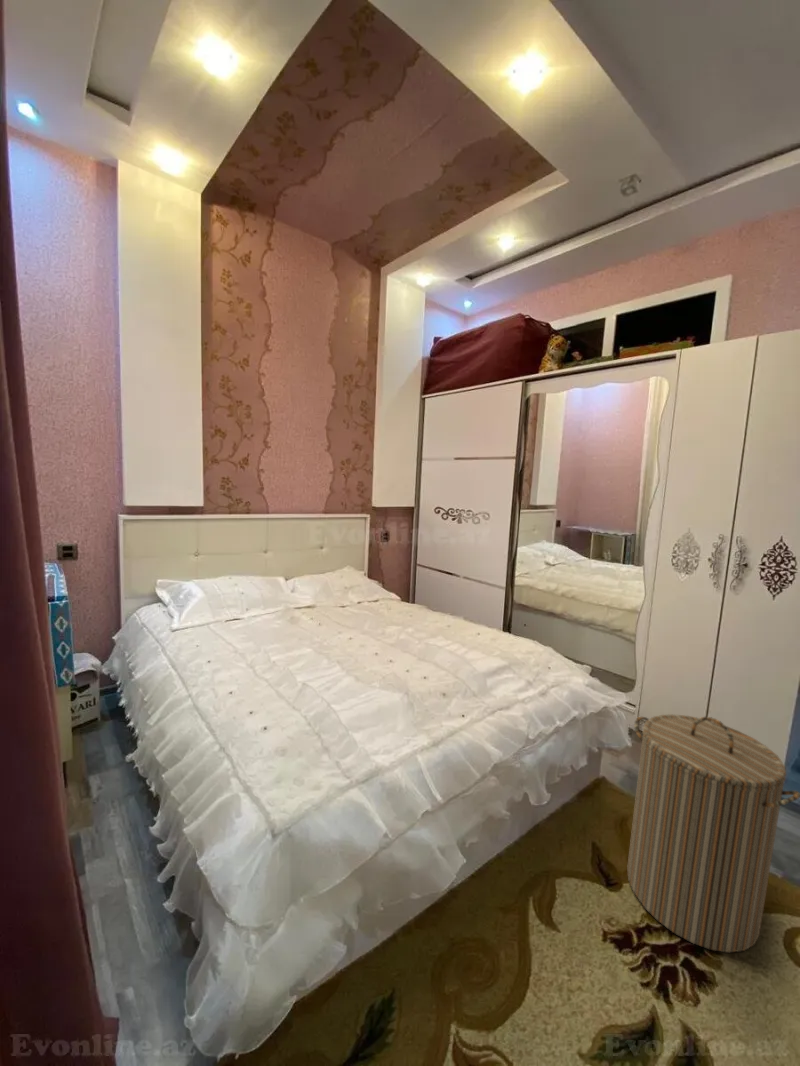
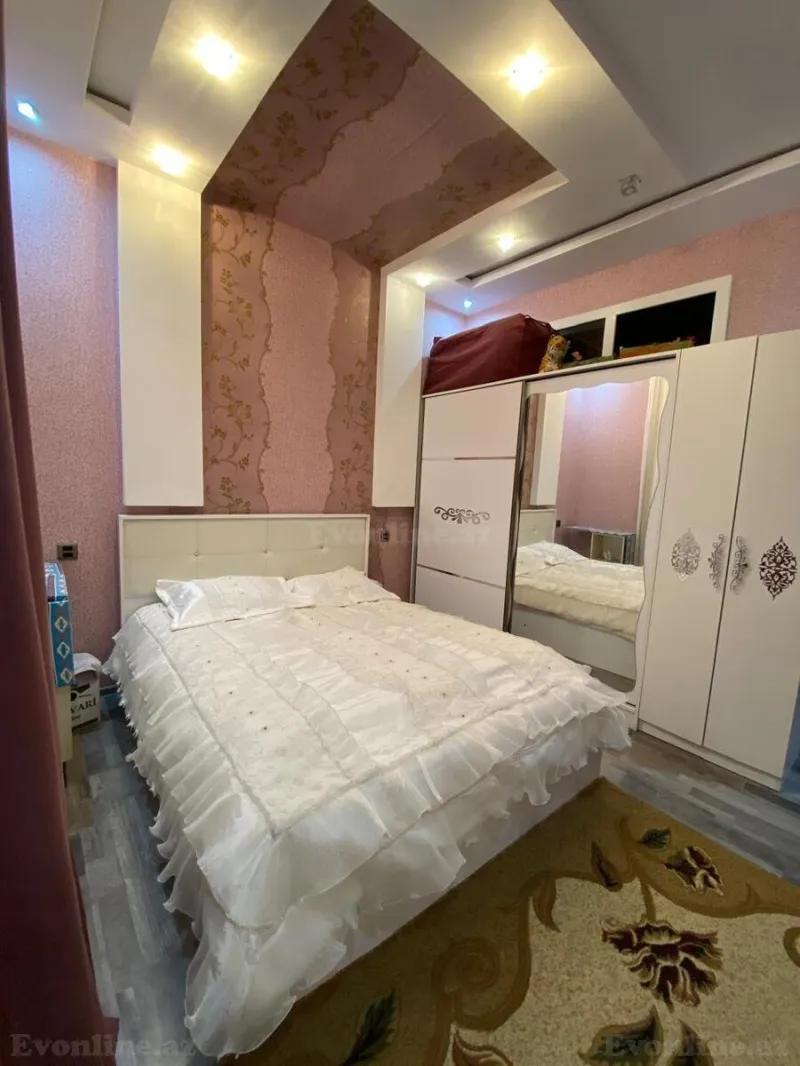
- laundry hamper [626,714,800,953]
